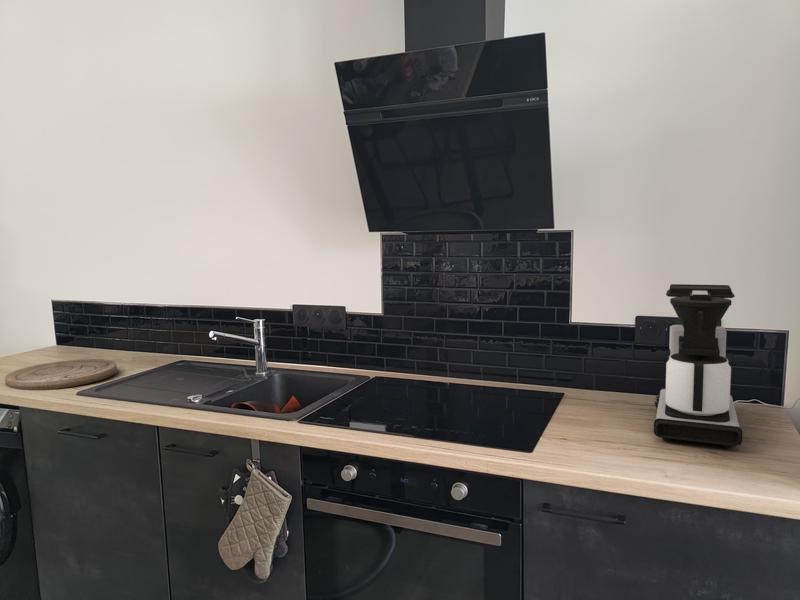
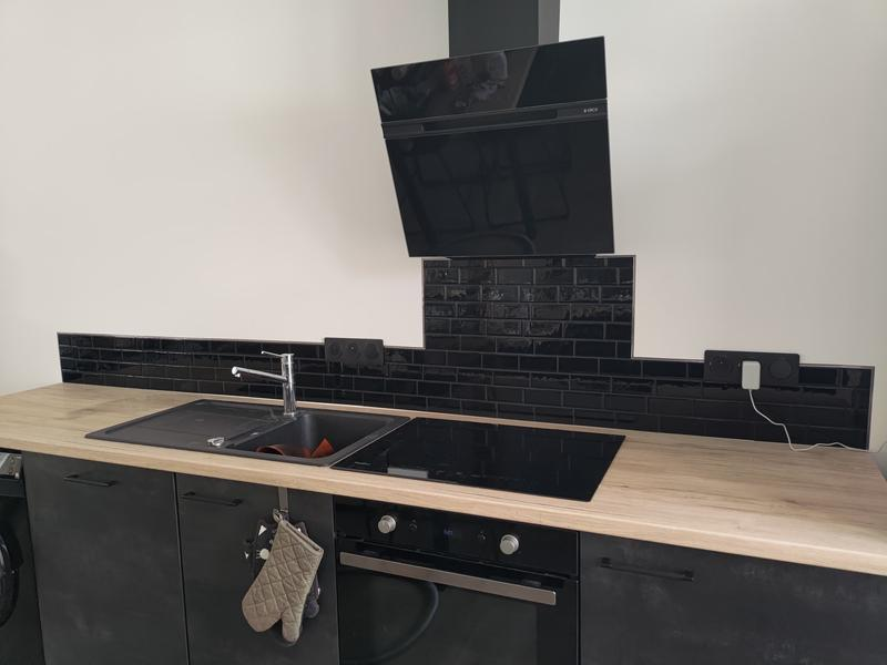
- cutting board [4,358,118,391]
- coffee maker [653,283,743,449]
